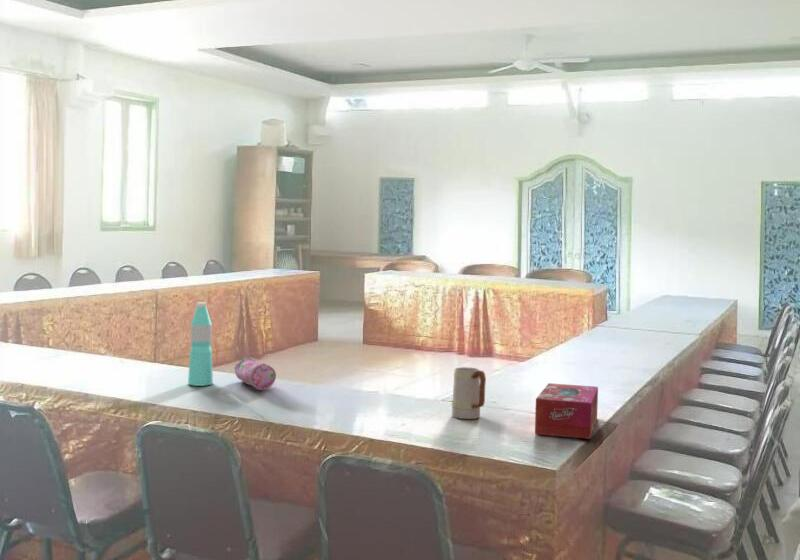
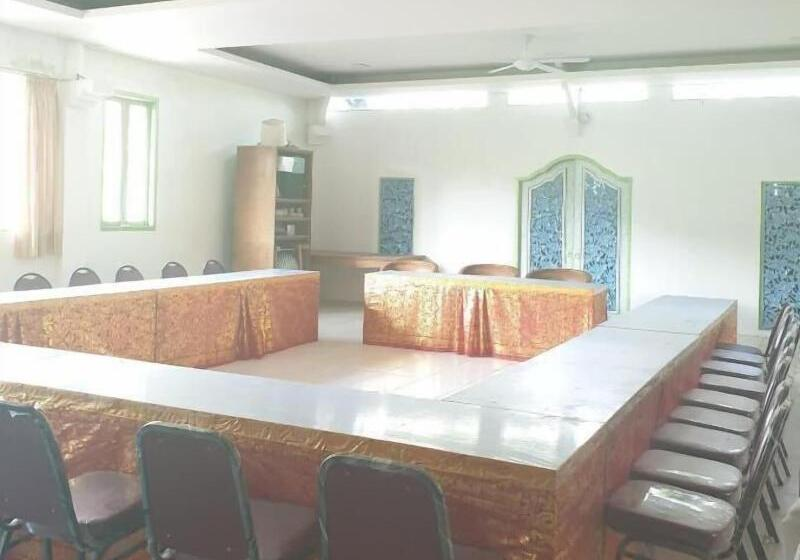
- mug [451,366,487,420]
- pencil case [233,356,277,391]
- tissue box [534,382,599,440]
- water bottle [187,301,214,387]
